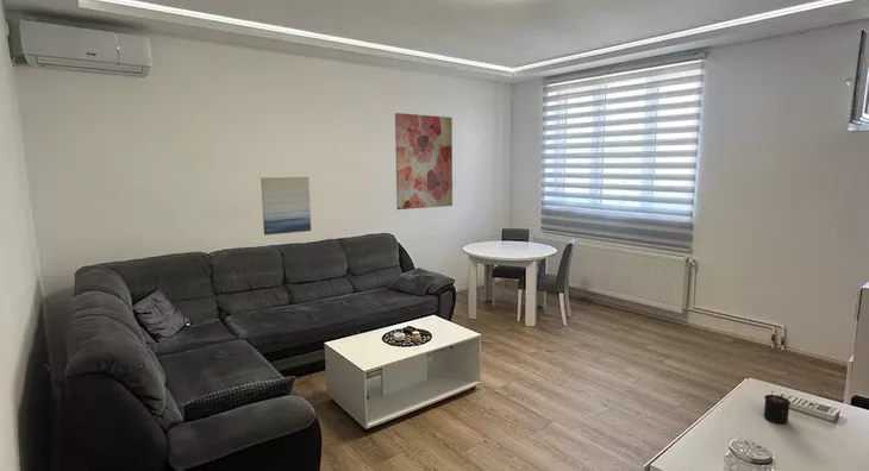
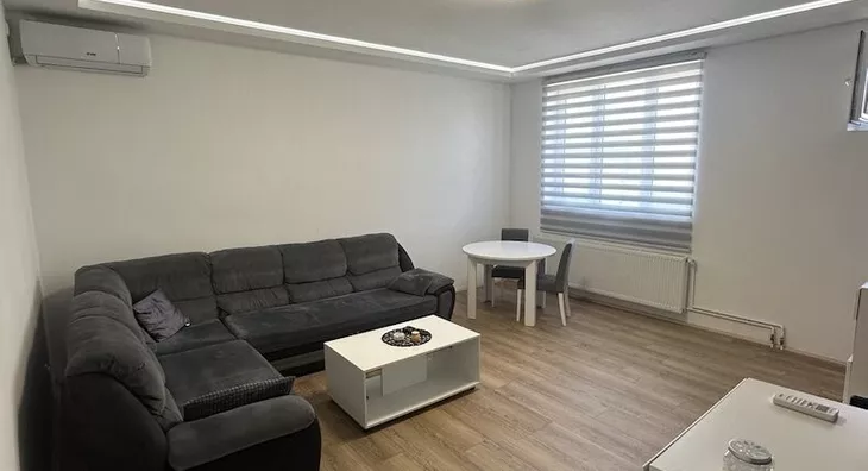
- wall art [260,176,312,237]
- wall art [394,112,454,211]
- candle [763,390,792,425]
